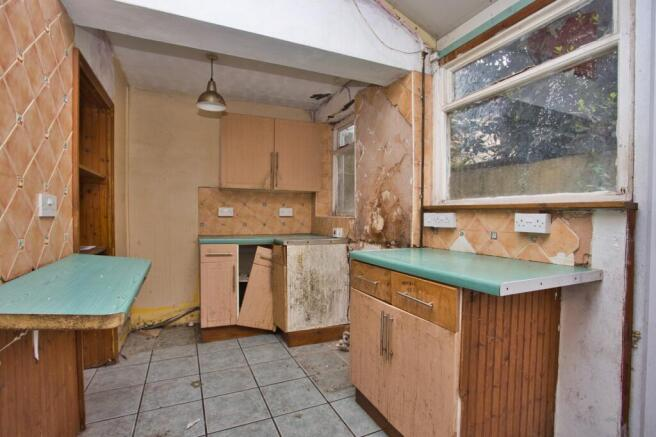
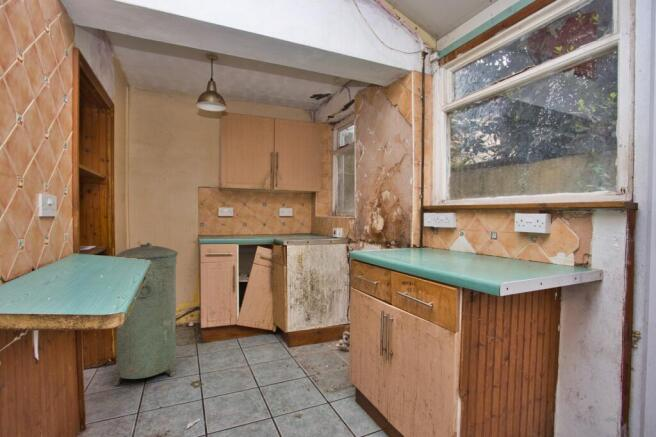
+ trash can [113,242,179,386]
